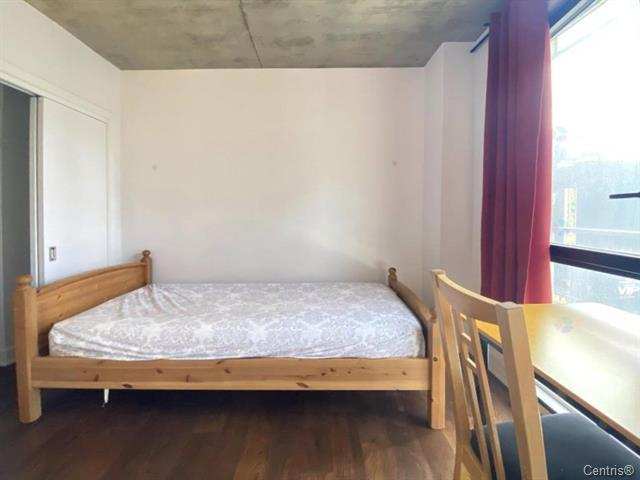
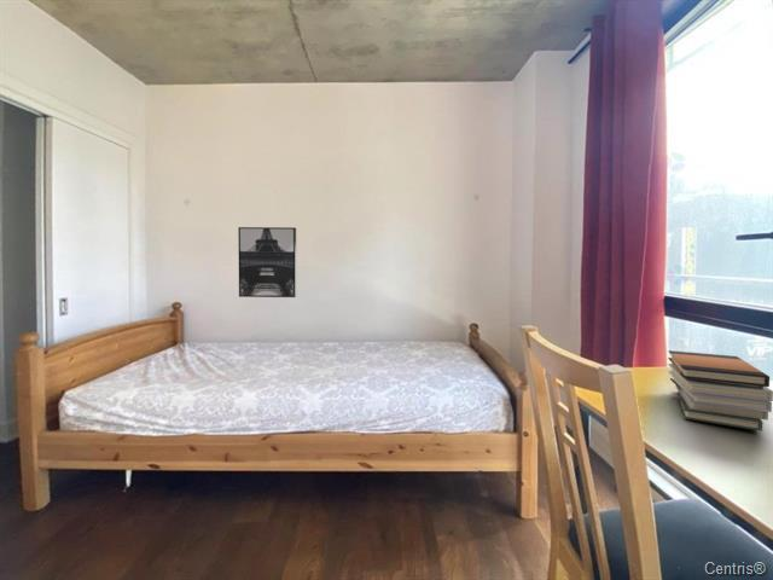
+ book stack [667,349,773,433]
+ wall art [237,226,297,298]
